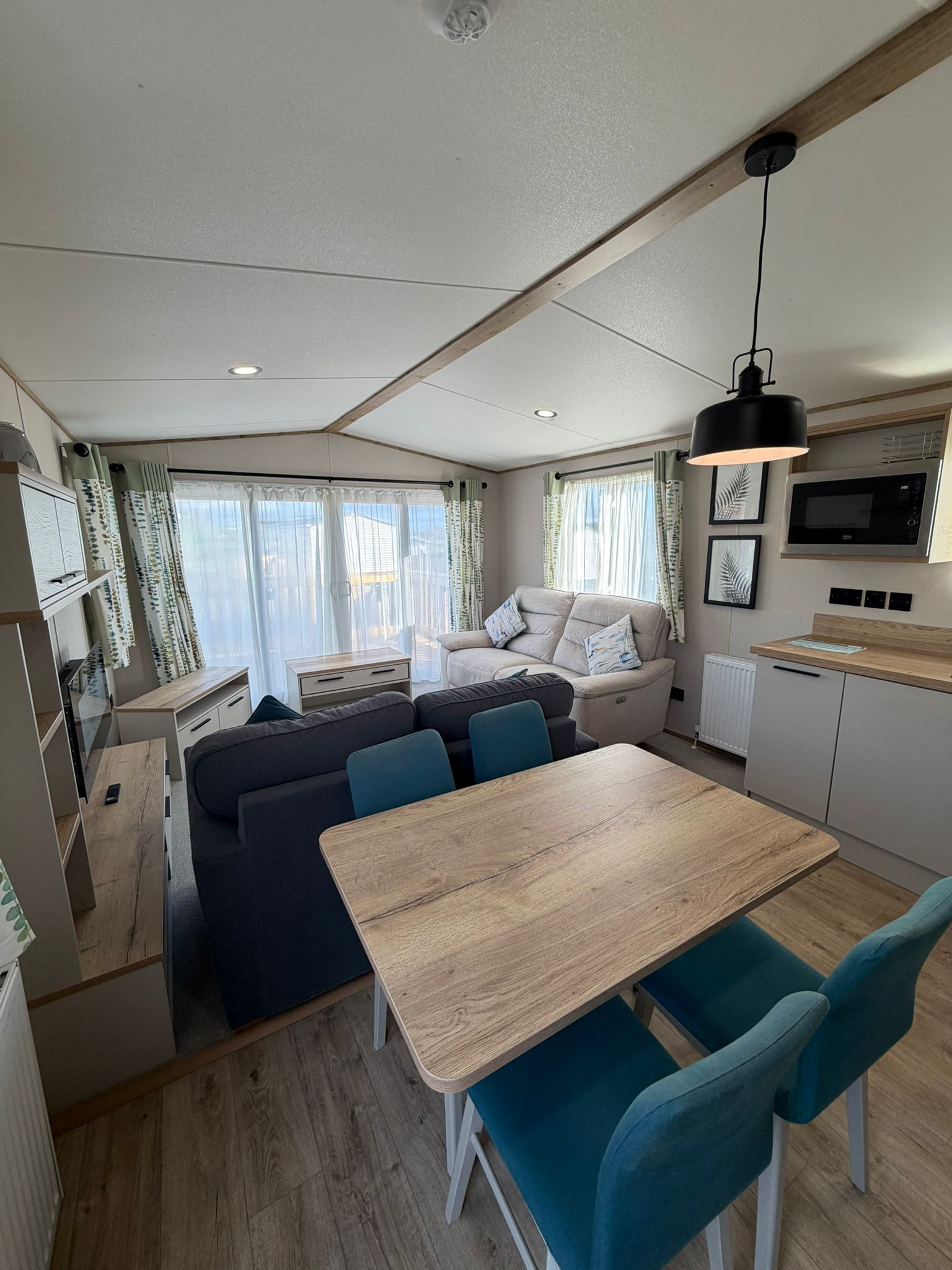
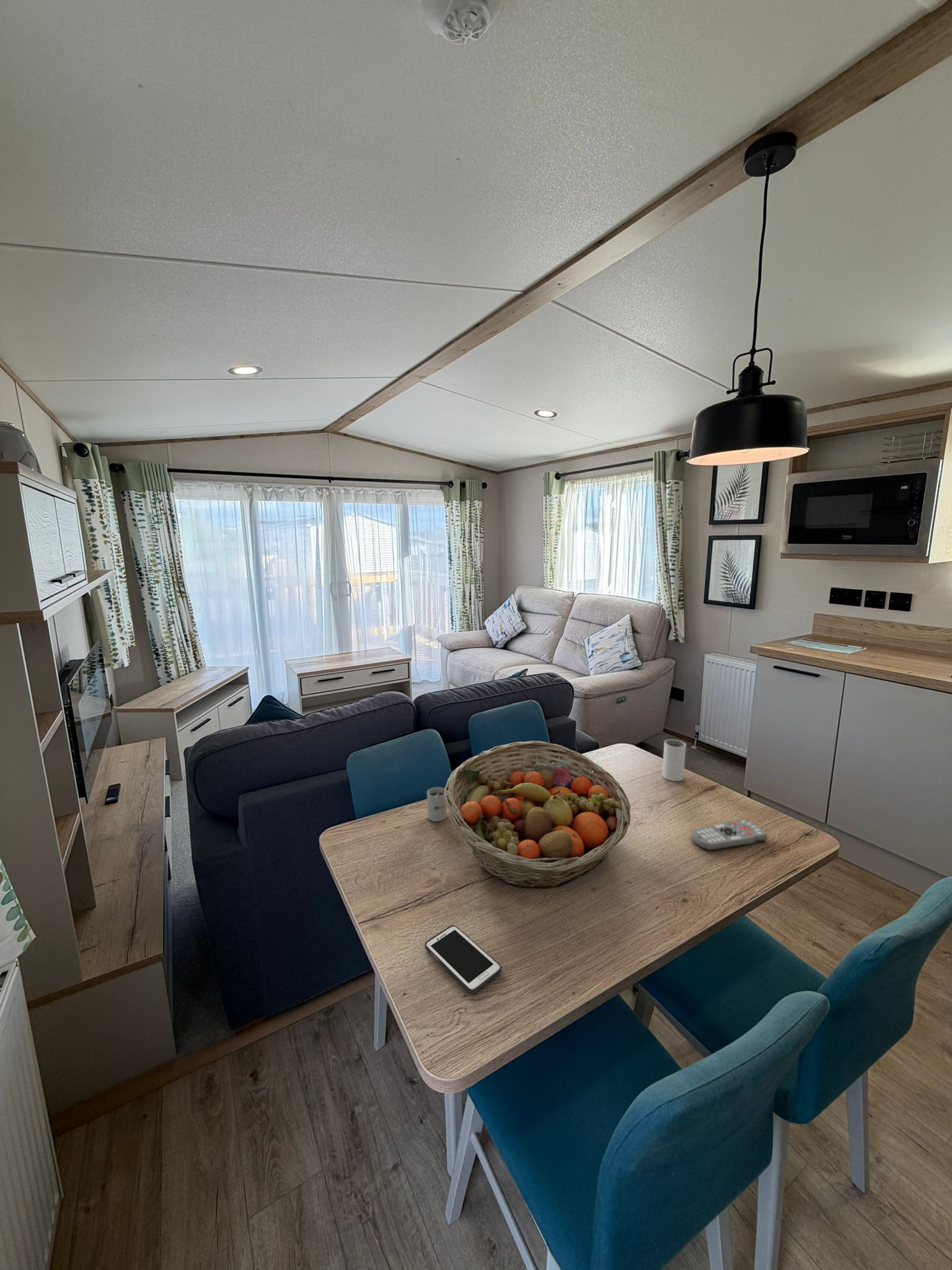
+ mug [426,787,447,822]
+ mug [662,739,687,782]
+ remote control [690,818,768,851]
+ fruit basket [444,740,631,889]
+ cell phone [425,925,502,995]
